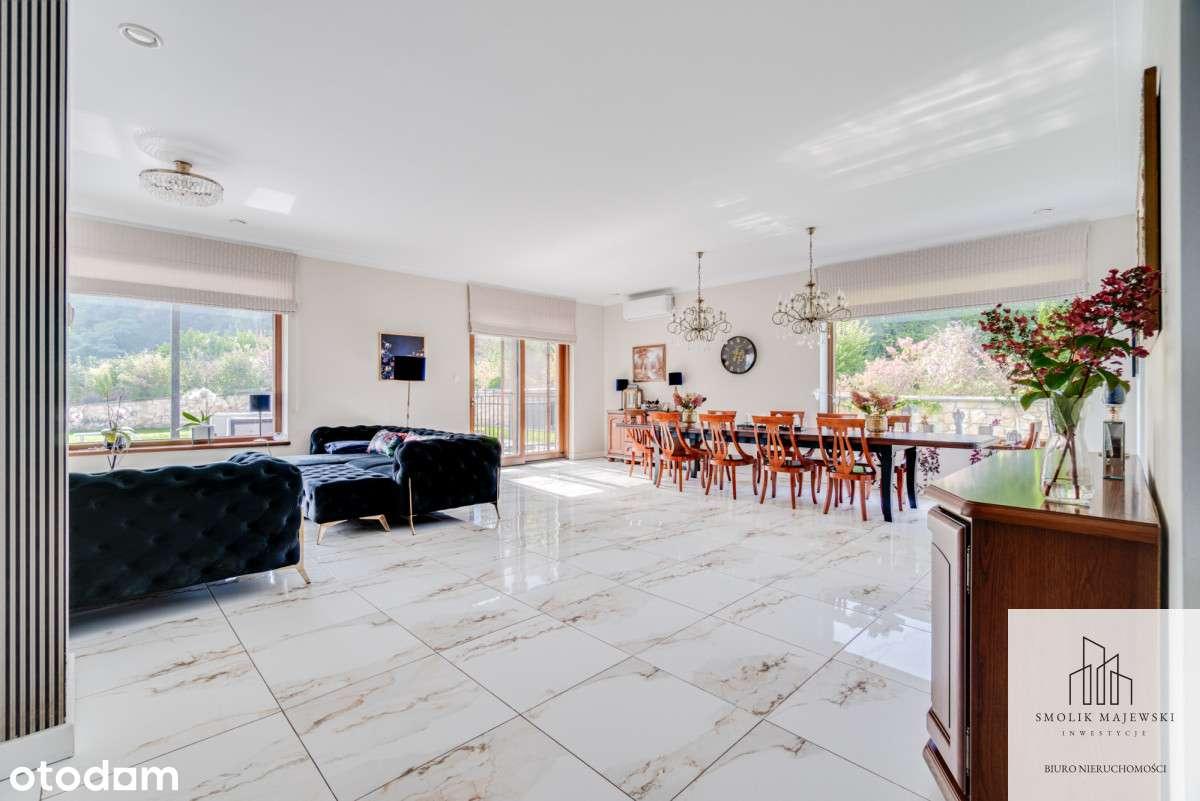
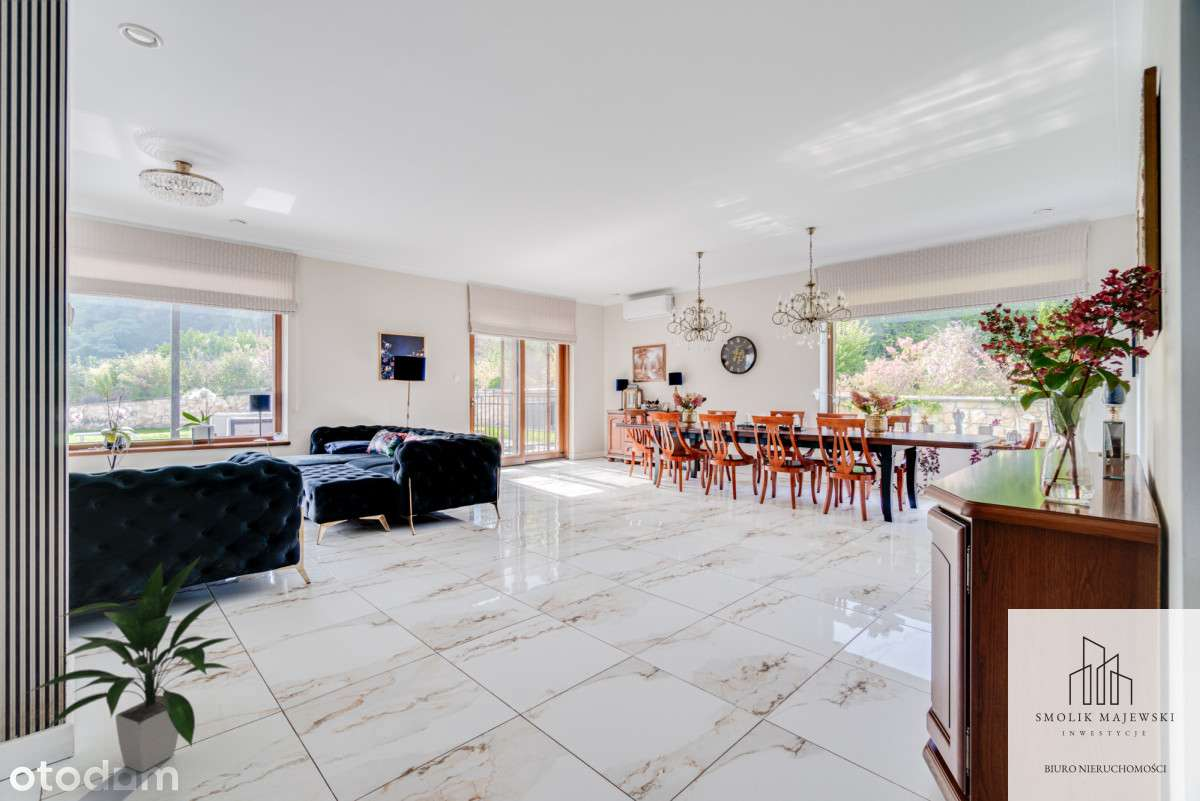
+ indoor plant [25,555,234,773]
